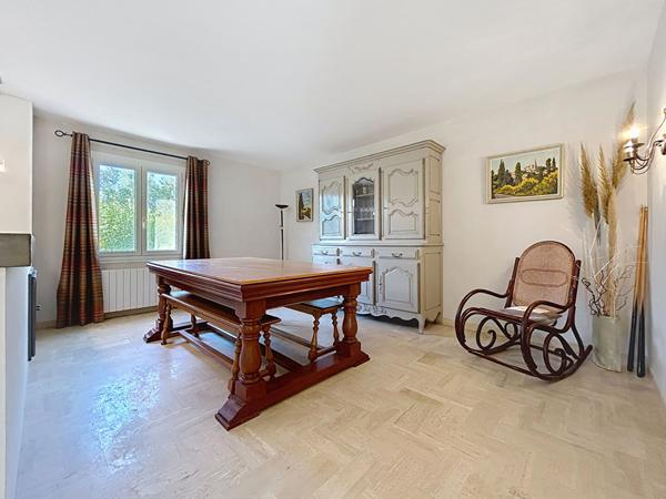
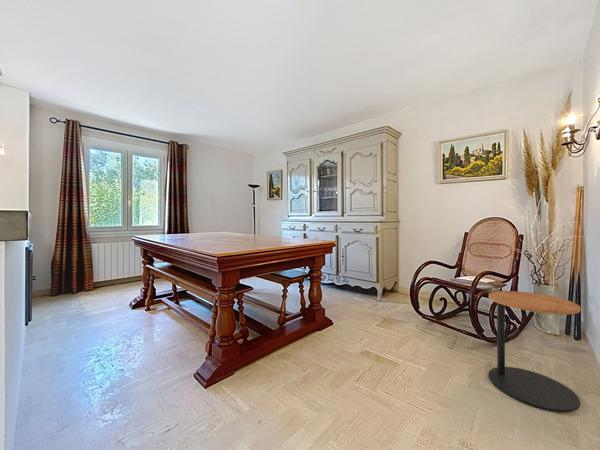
+ side table [488,290,582,413]
